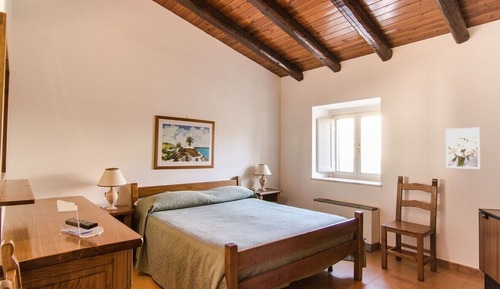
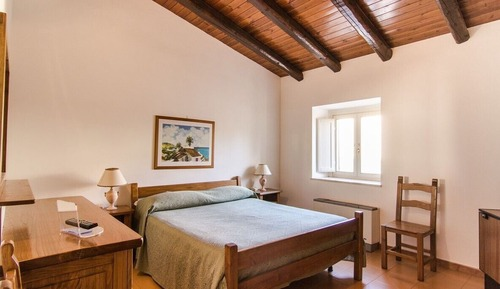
- wall art [445,127,481,170]
